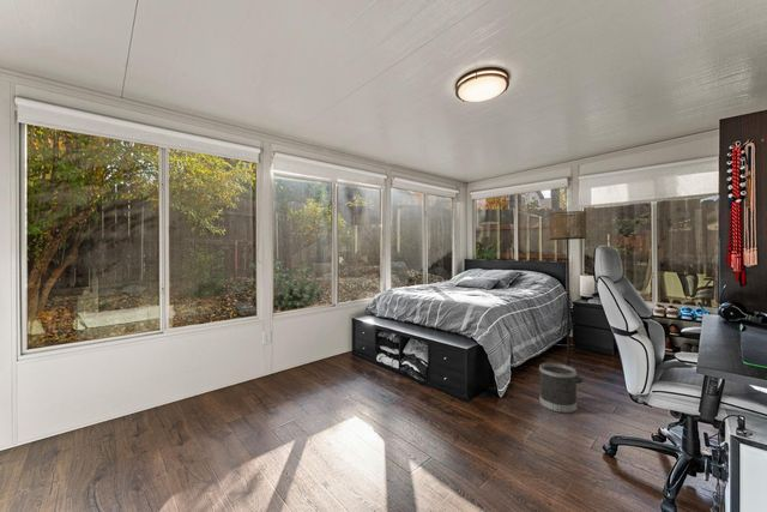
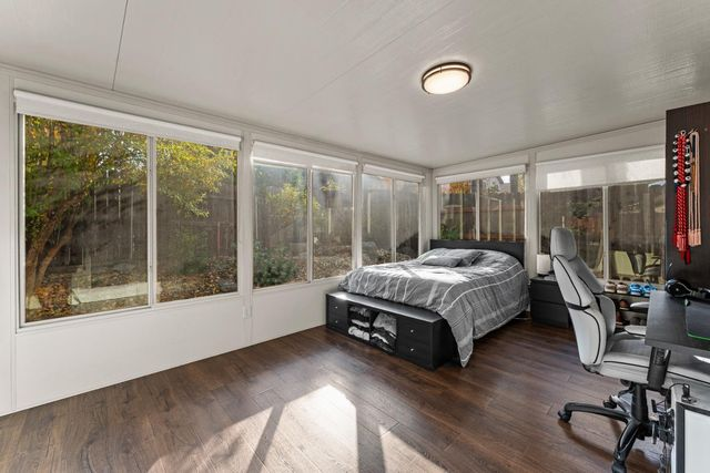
- wastebasket [538,362,578,415]
- floor lamp [548,210,587,384]
